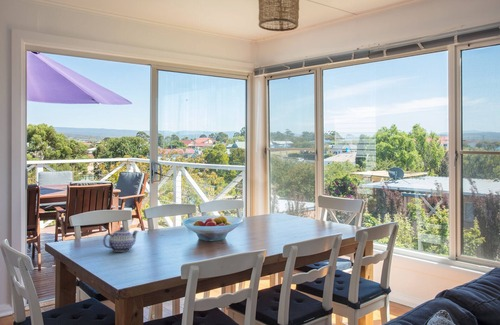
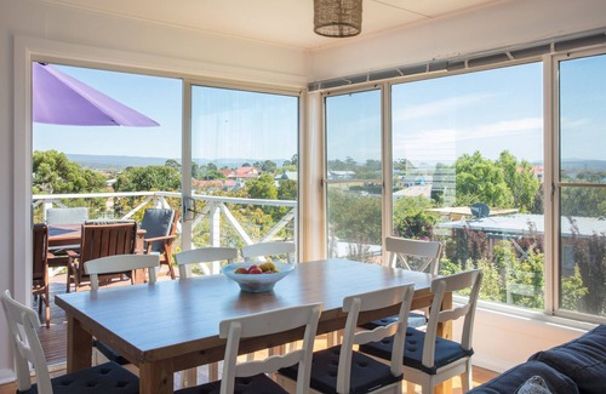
- teapot [102,226,139,253]
